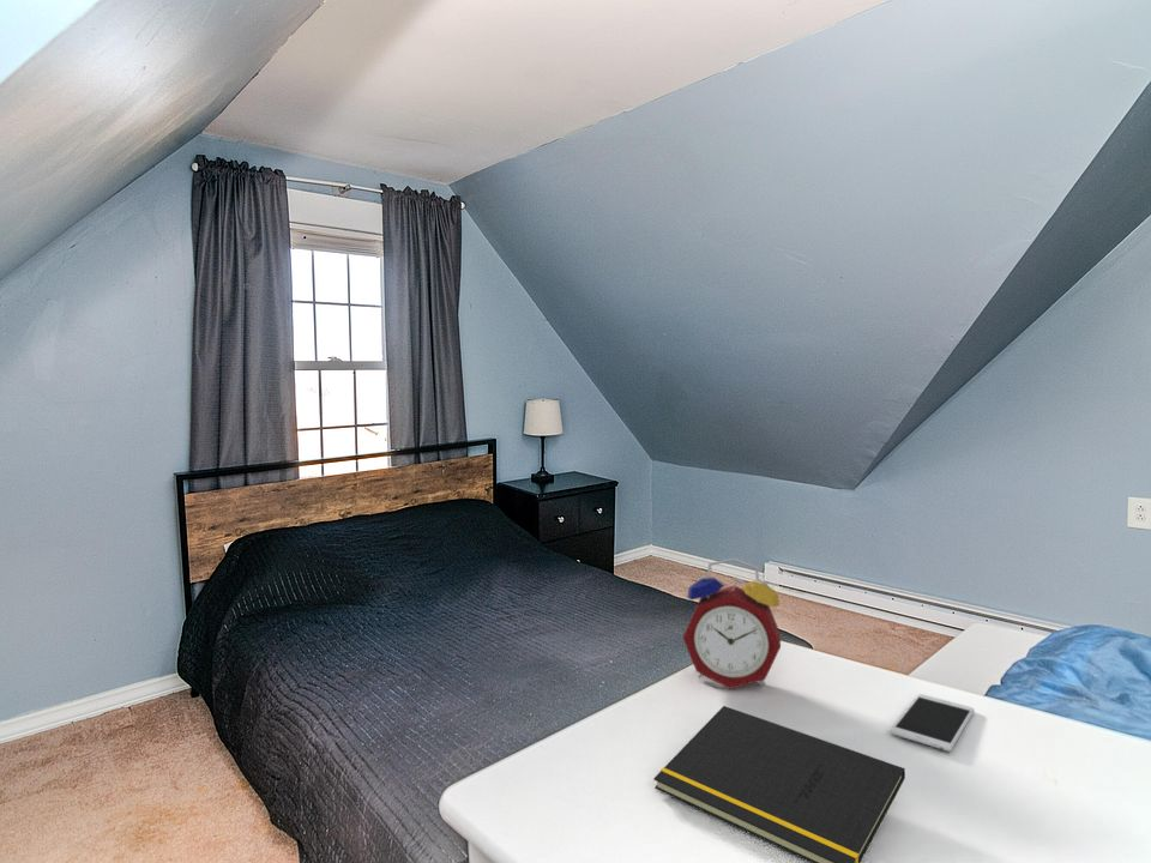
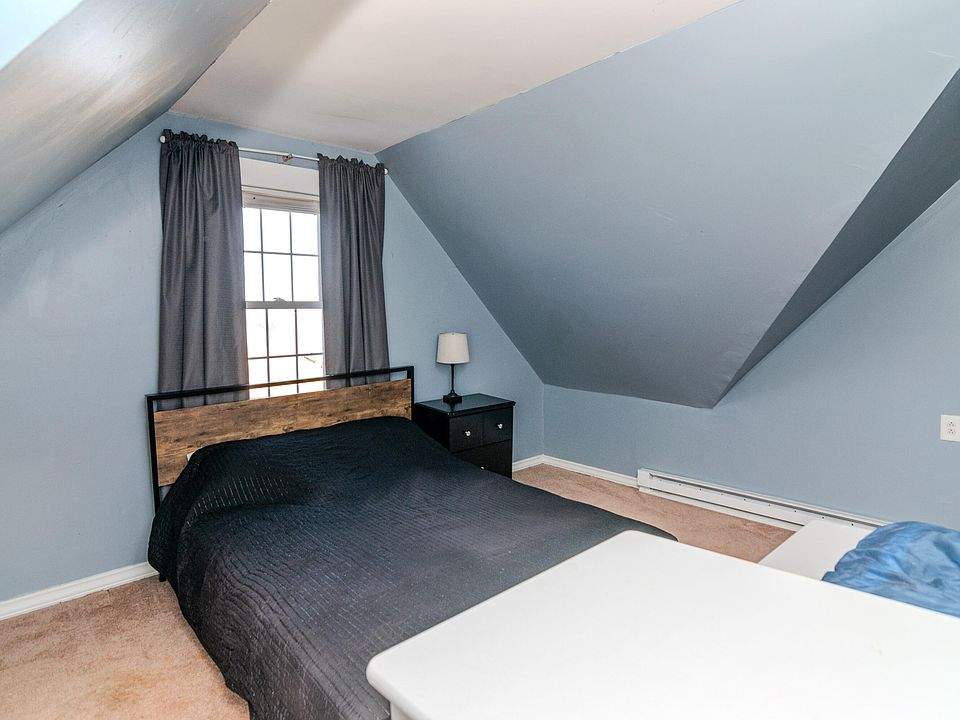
- alarm clock [682,557,782,690]
- smartphone [890,693,976,753]
- notepad [652,705,906,863]
